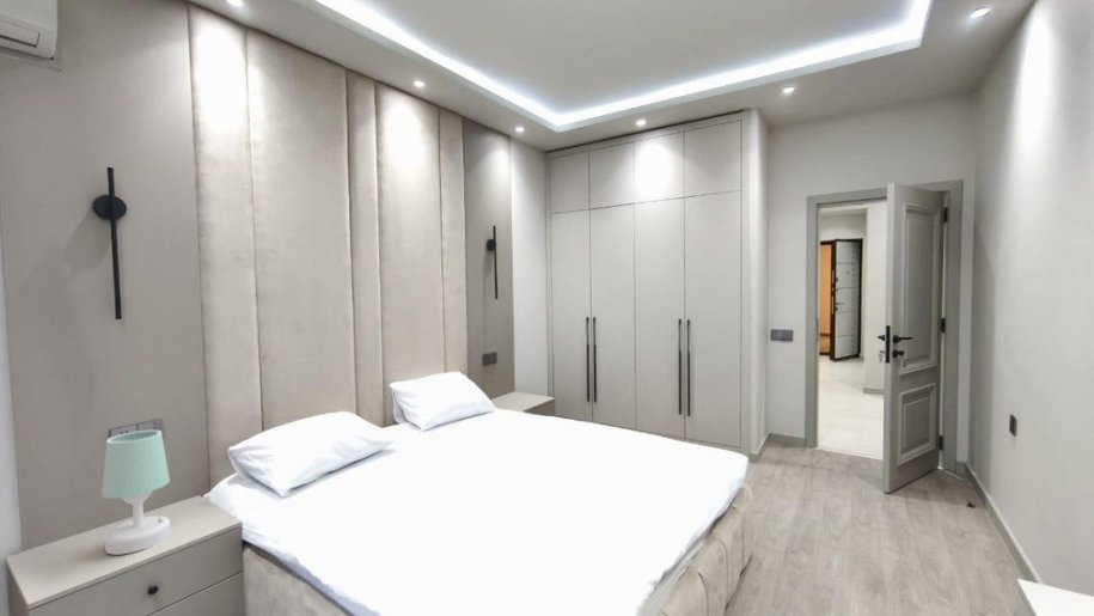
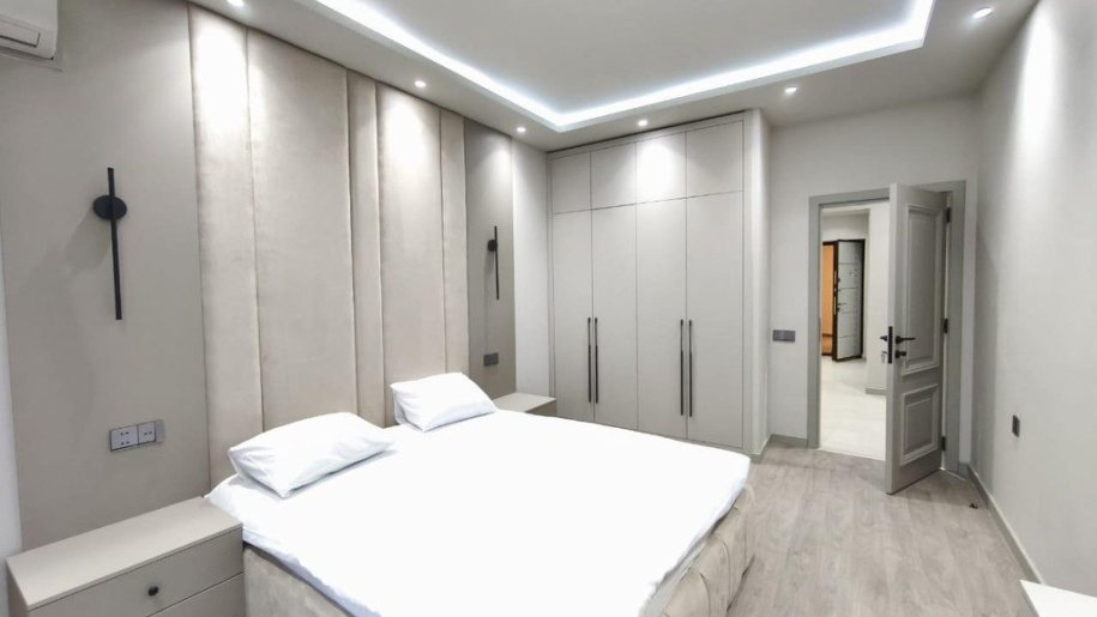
- table lamp [100,429,172,556]
